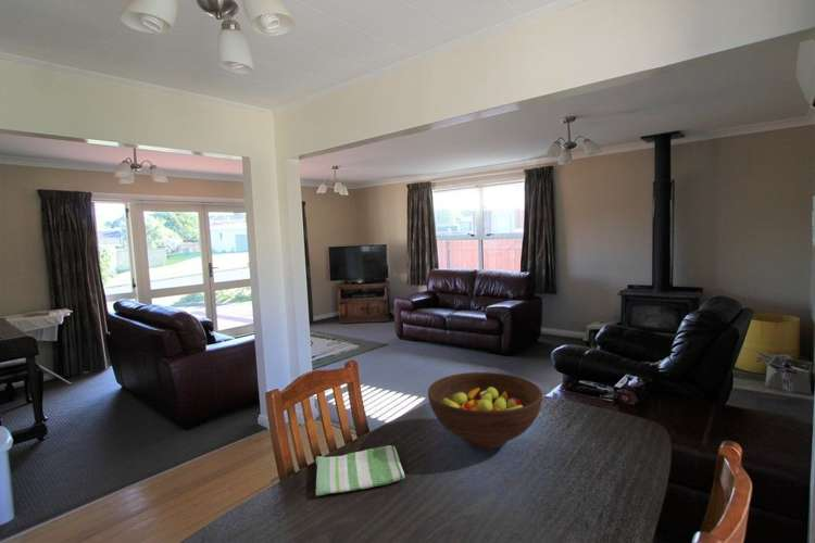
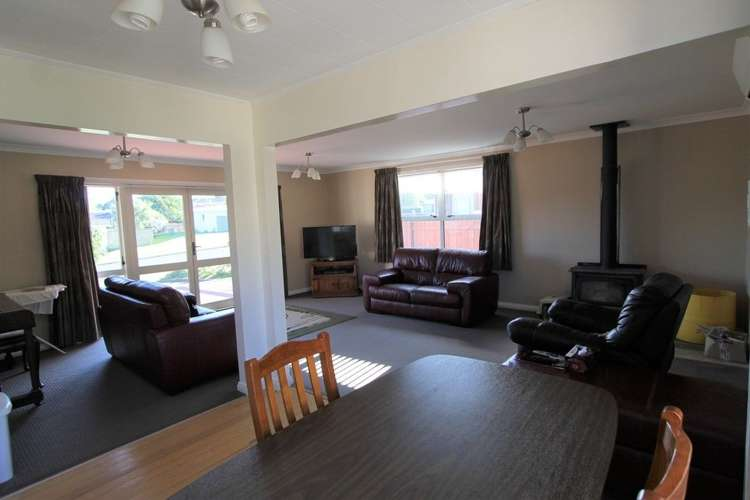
- dish towel [315,444,405,497]
- fruit bowl [427,371,543,450]
